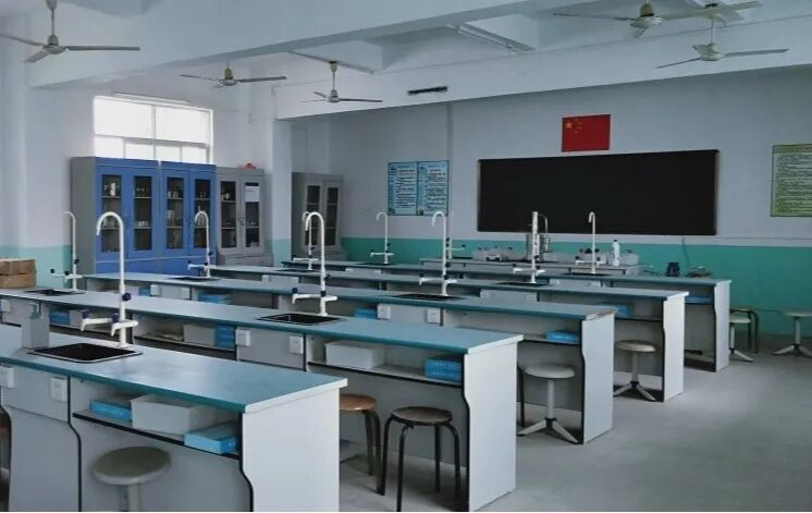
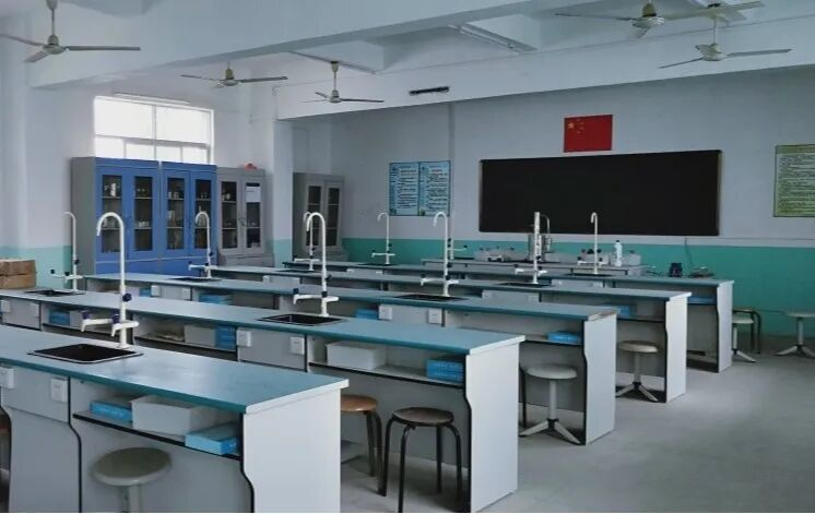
- soap bottle [20,303,50,350]
